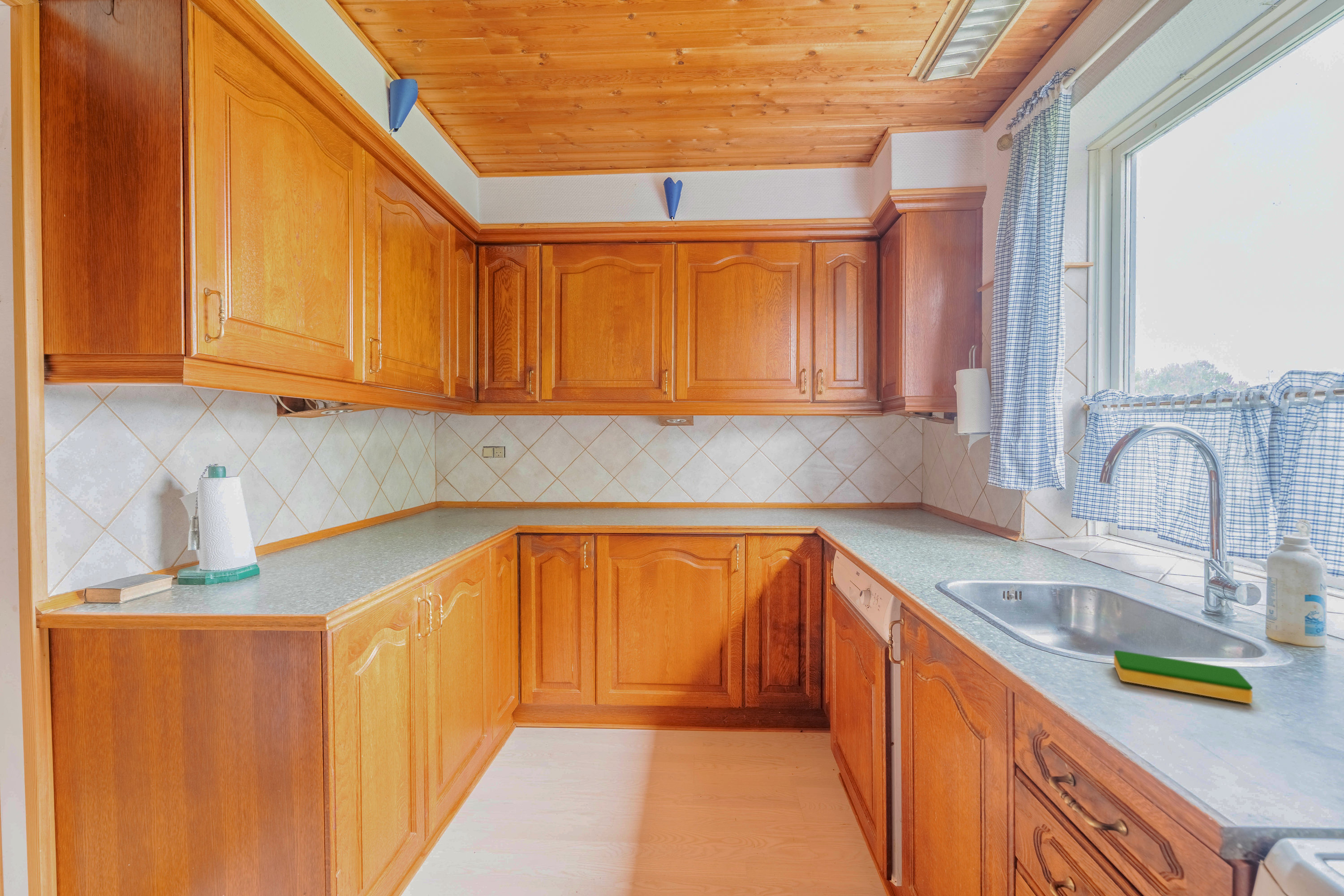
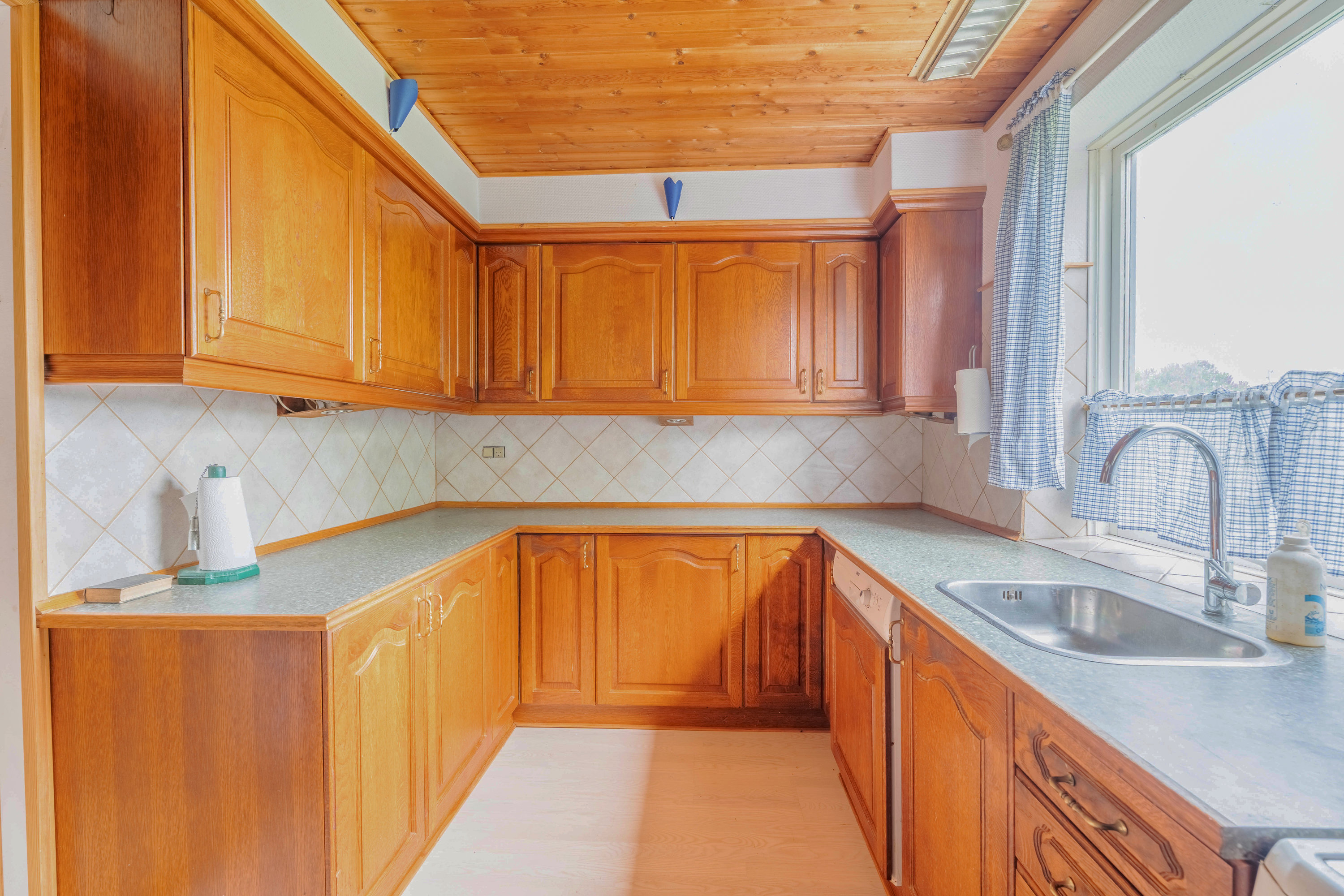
- dish sponge [1113,650,1253,704]
